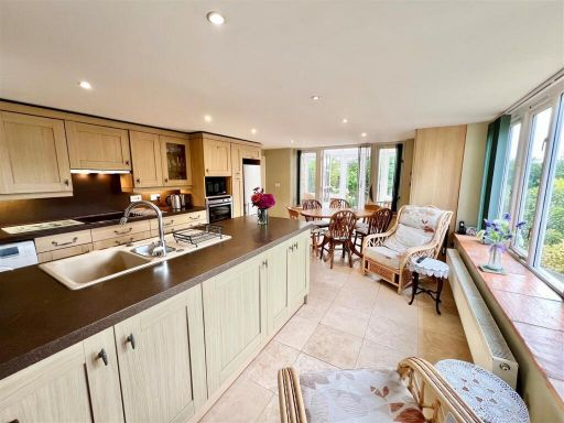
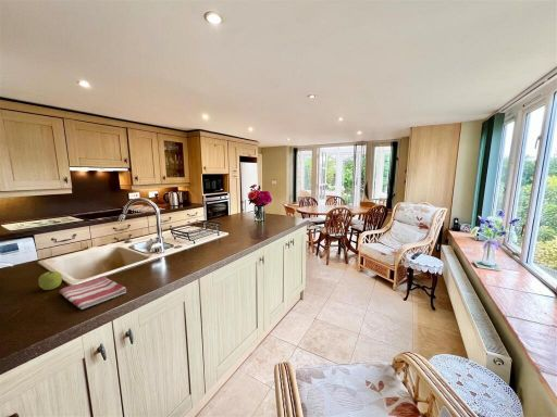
+ fruit [37,270,63,291]
+ dish towel [59,275,127,311]
